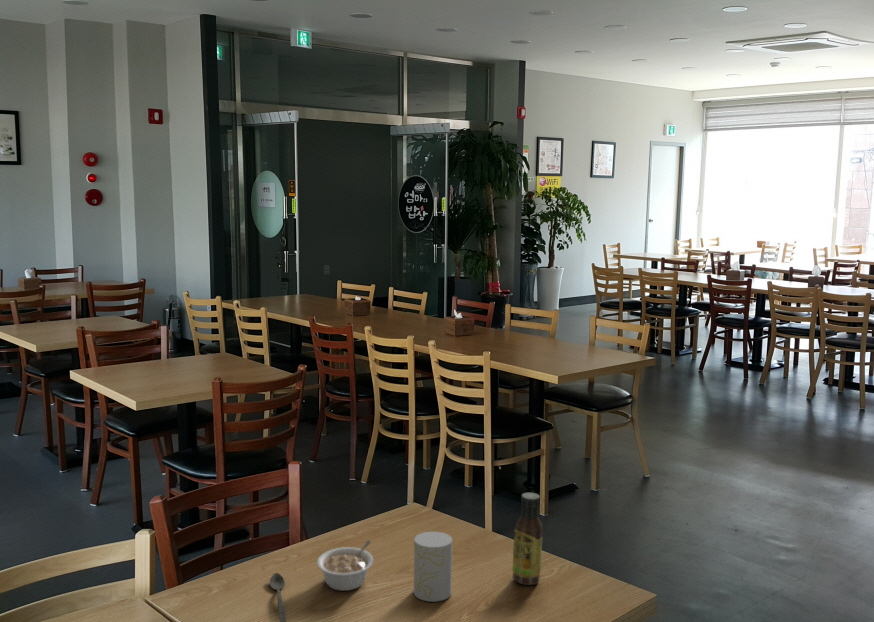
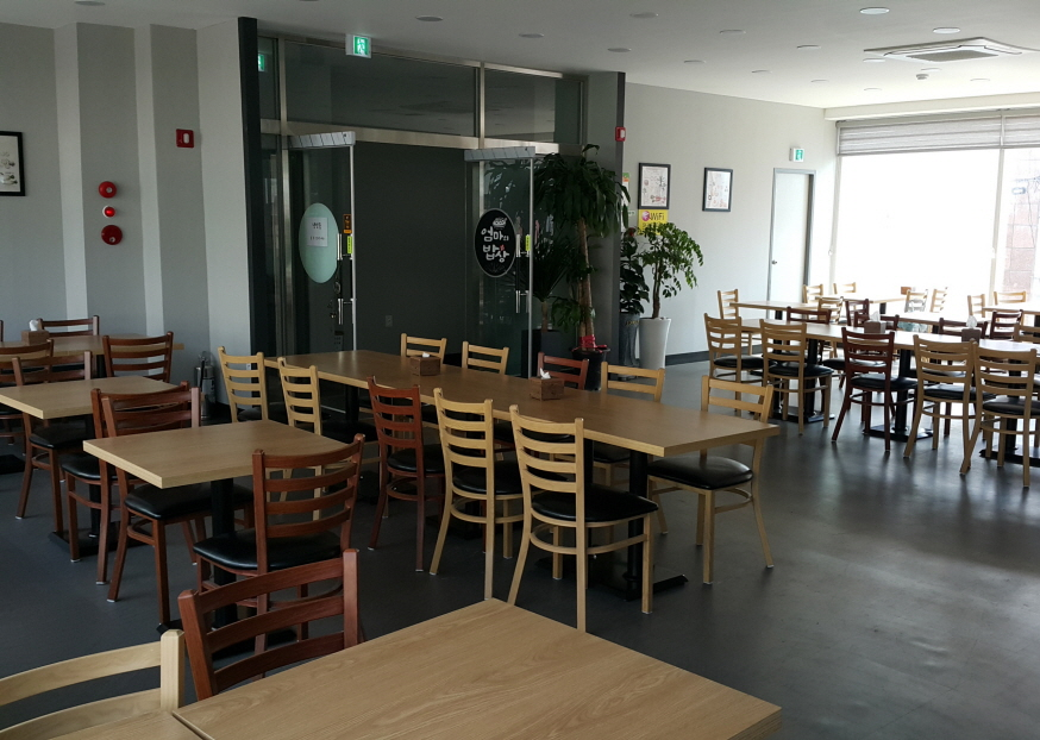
- cup [413,531,453,603]
- legume [316,540,374,592]
- spoon [269,572,287,622]
- sauce bottle [511,492,544,586]
